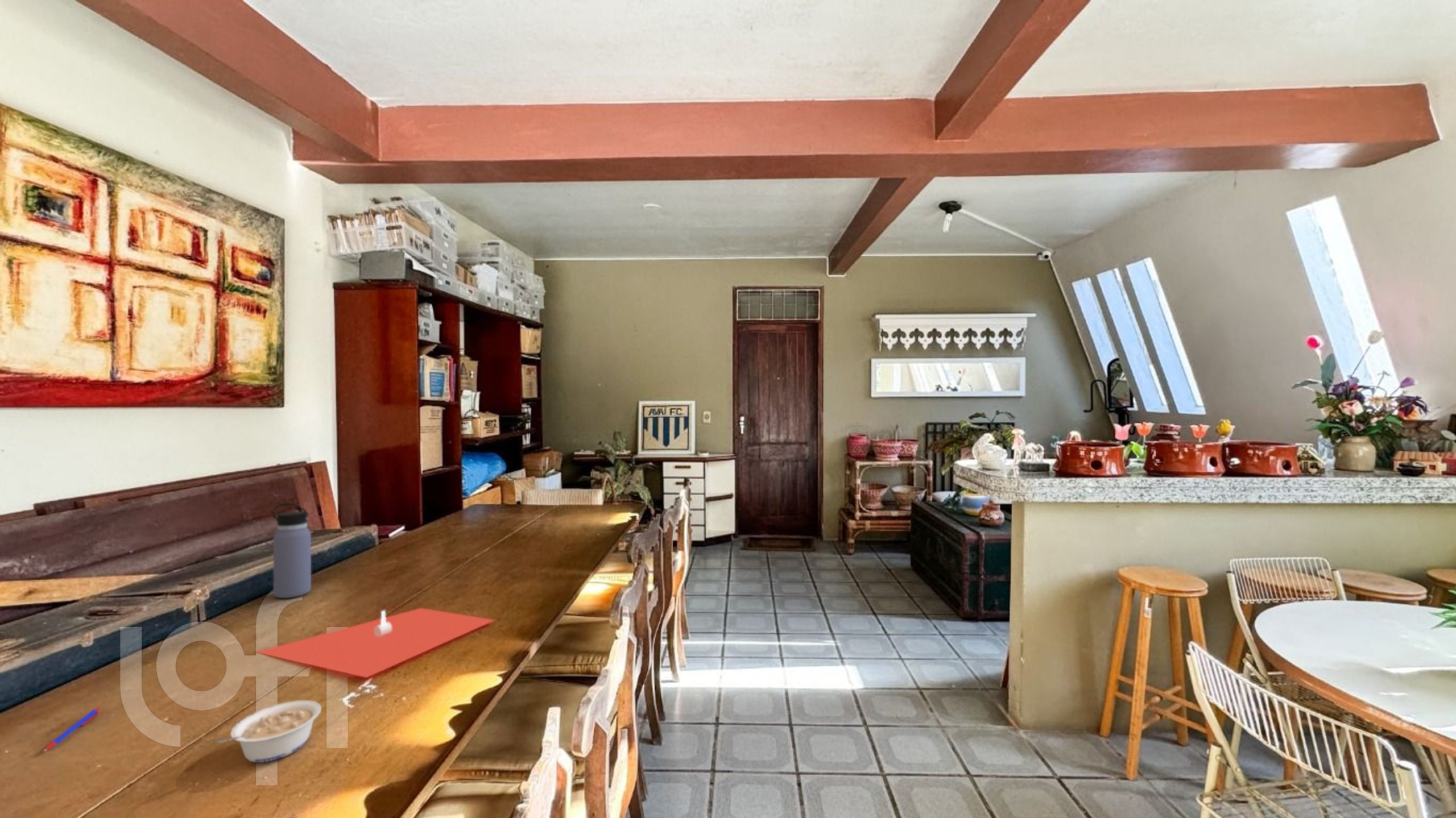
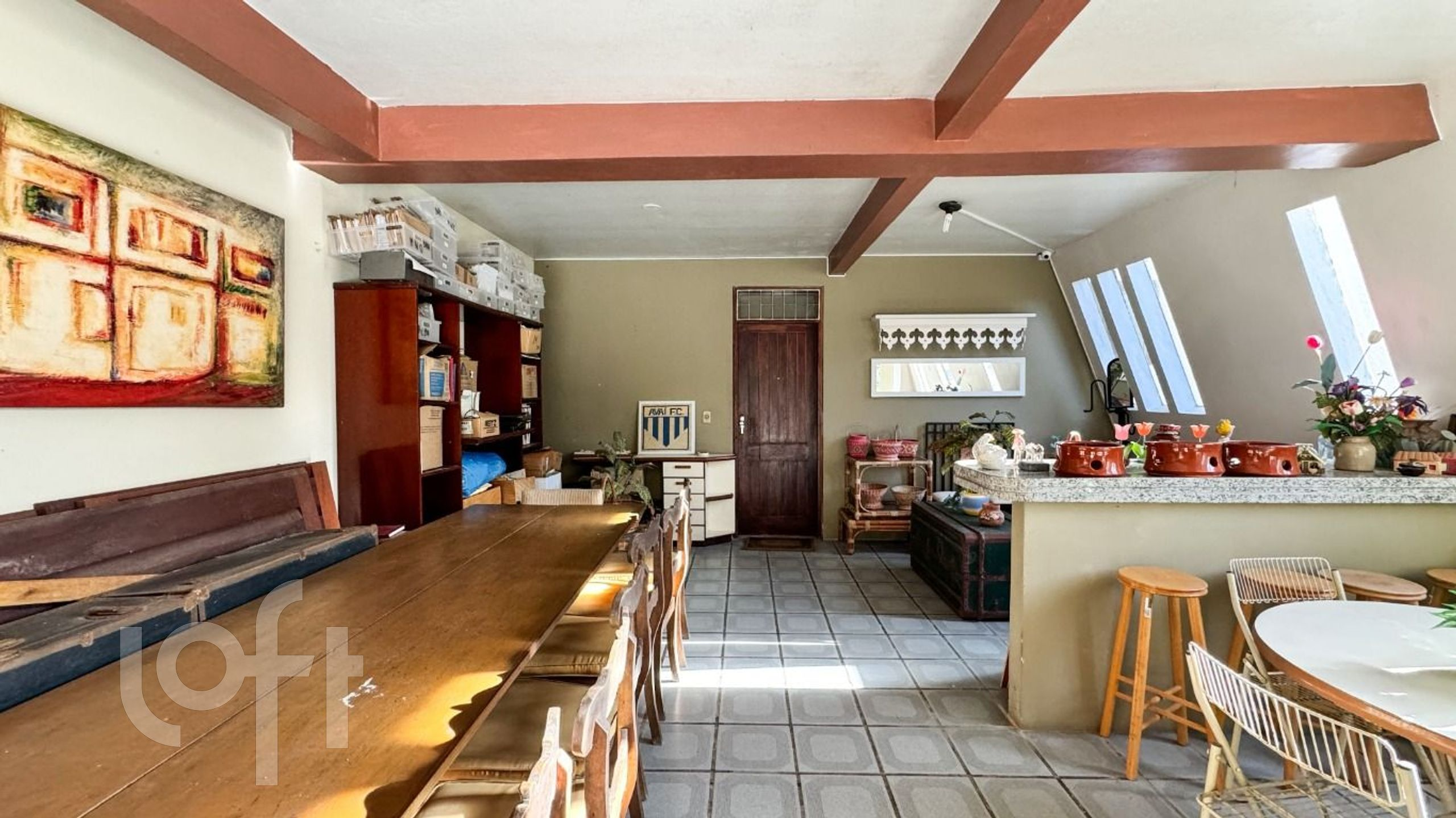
- legume [213,700,322,763]
- pen [43,706,101,752]
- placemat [256,608,495,678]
- water bottle [272,503,312,599]
